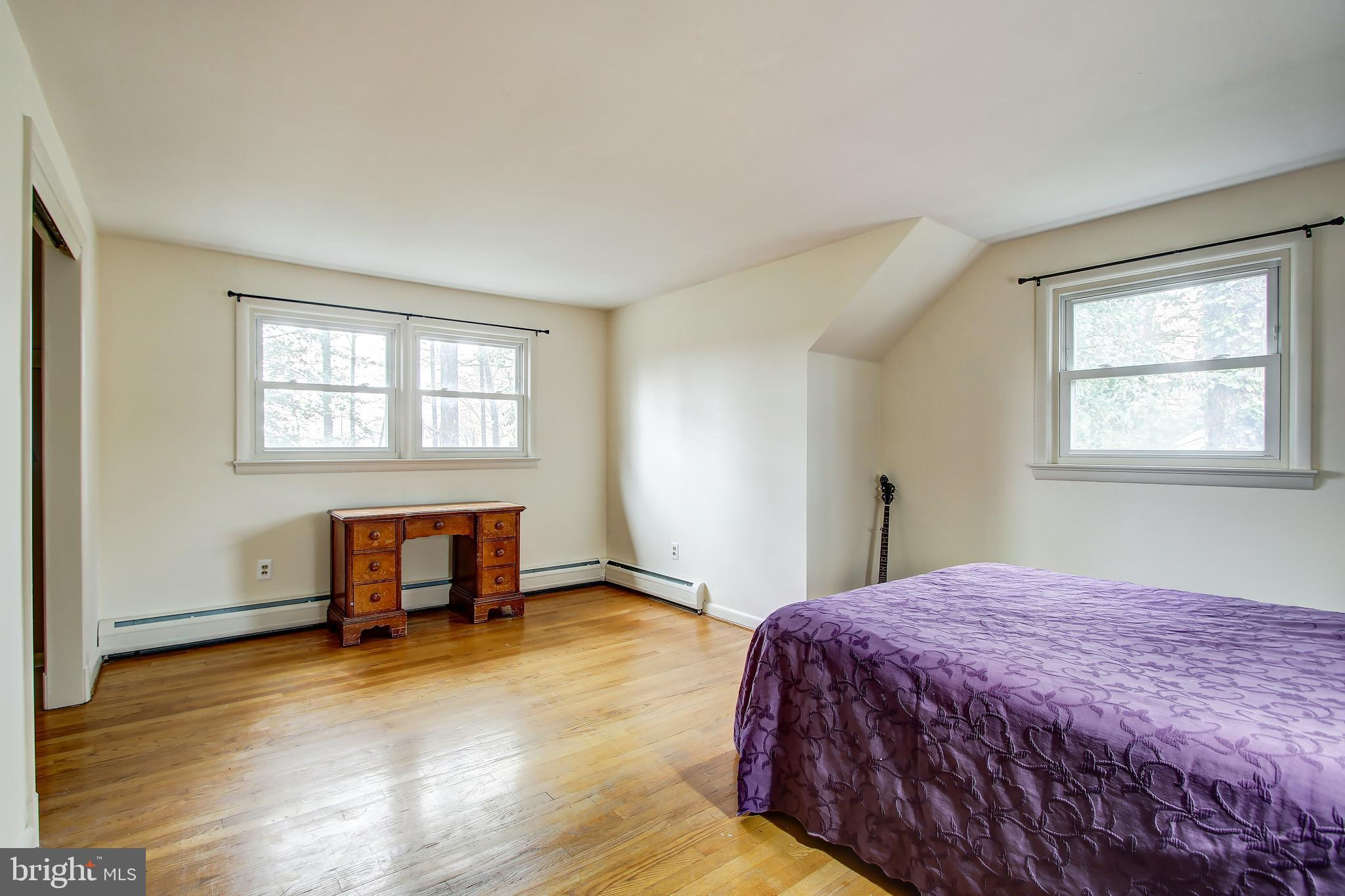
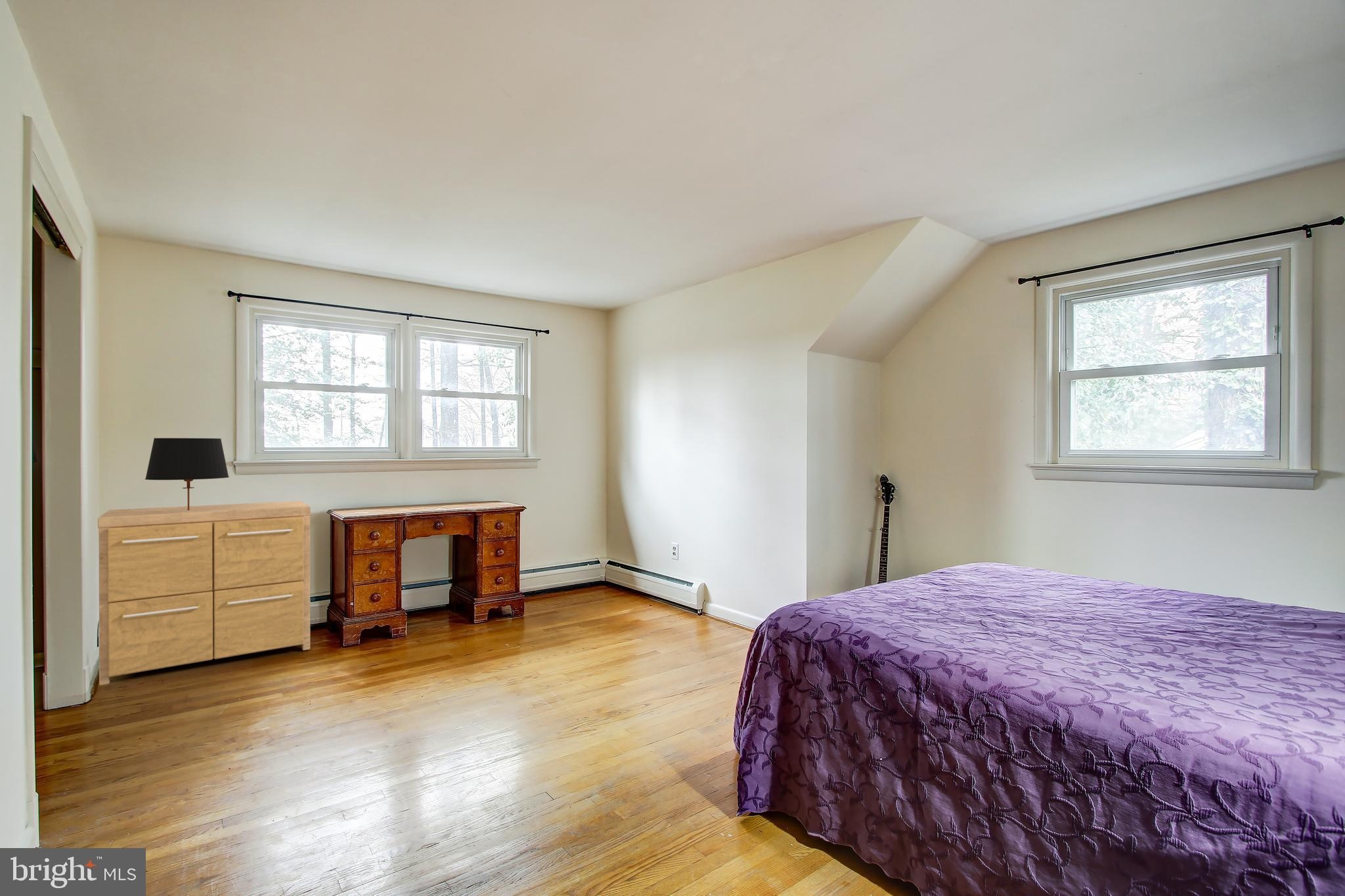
+ dresser [97,500,311,685]
+ table lamp [144,437,230,510]
